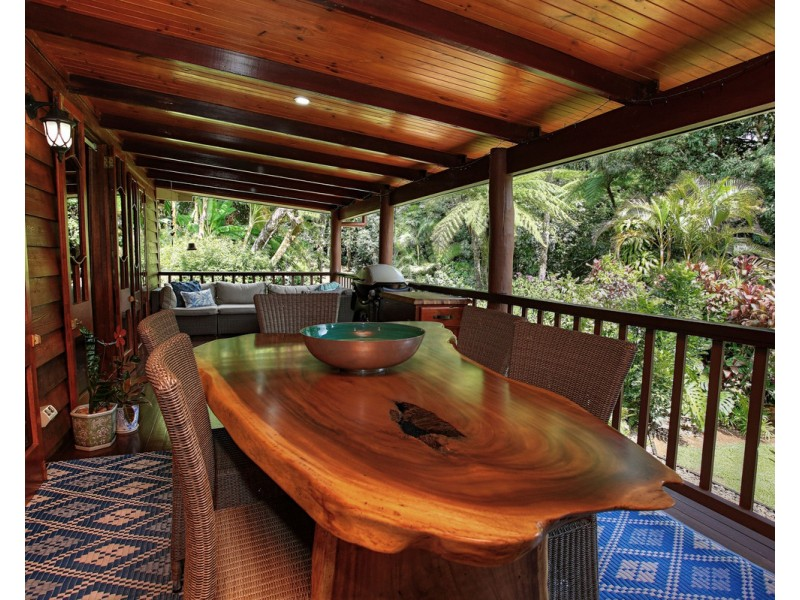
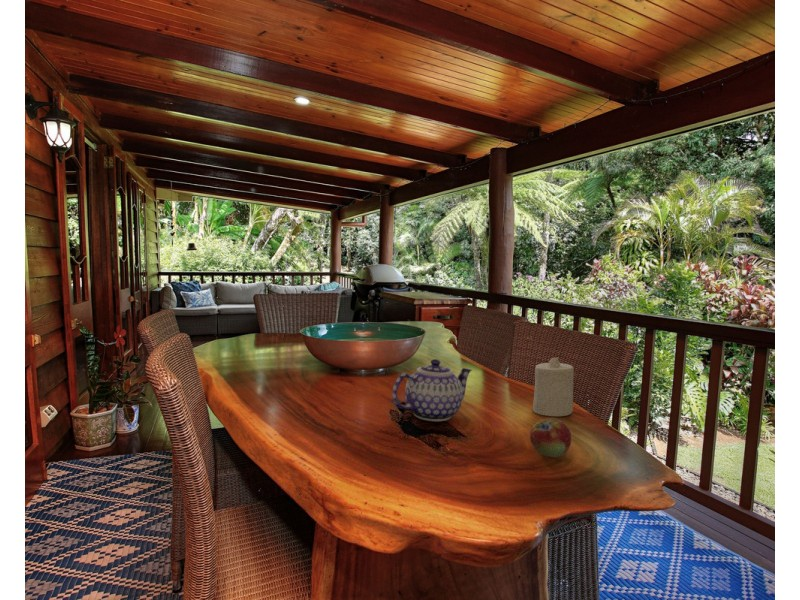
+ candle [532,356,575,417]
+ teapot [391,358,473,422]
+ fruit [529,417,572,458]
